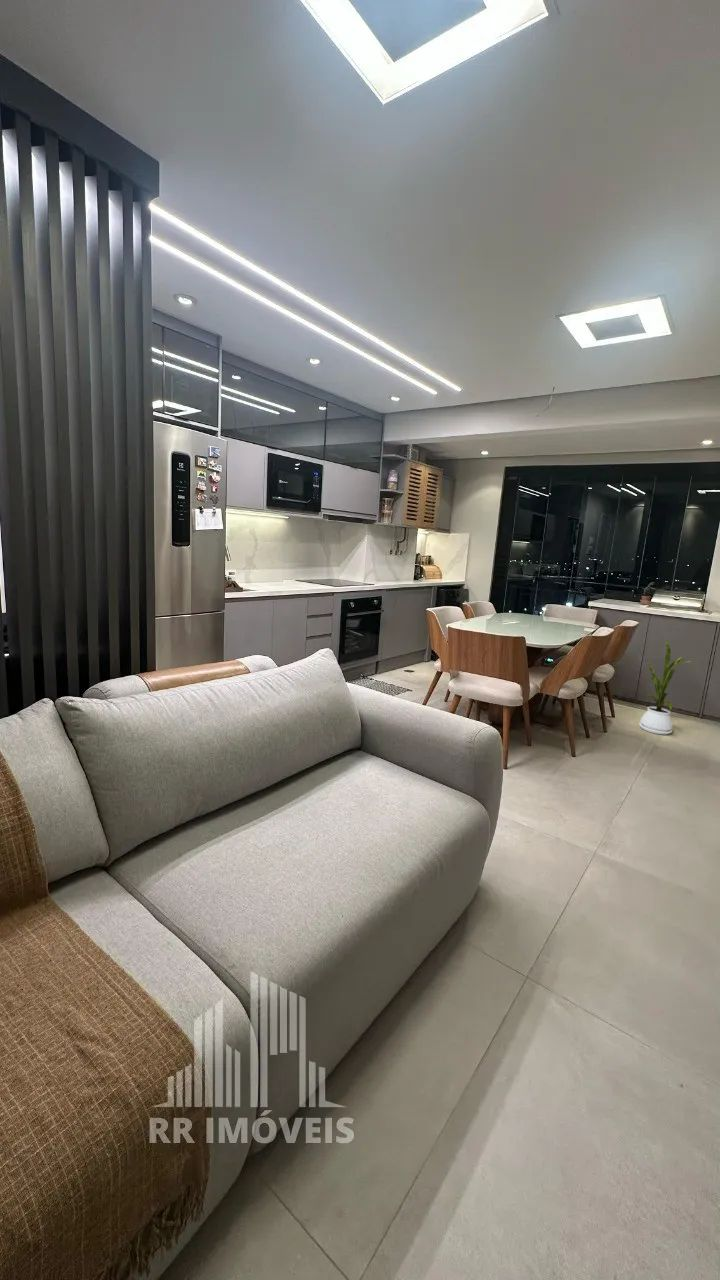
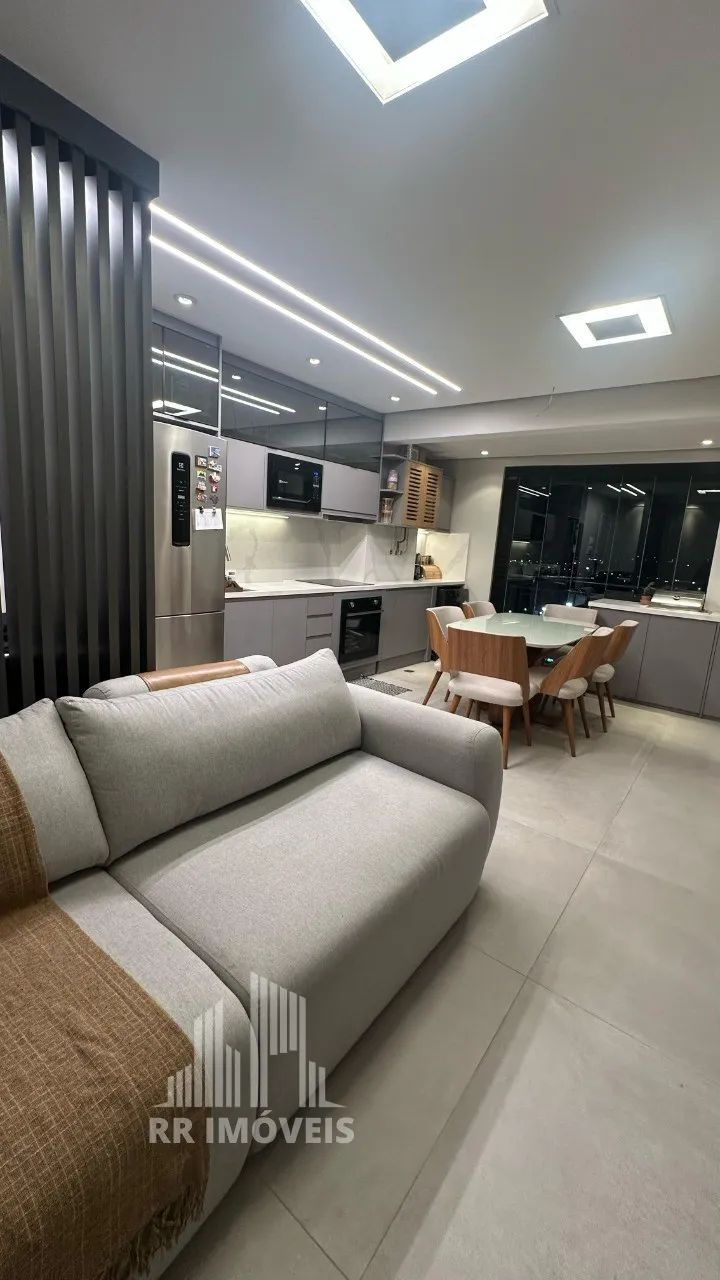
- house plant [639,640,695,735]
